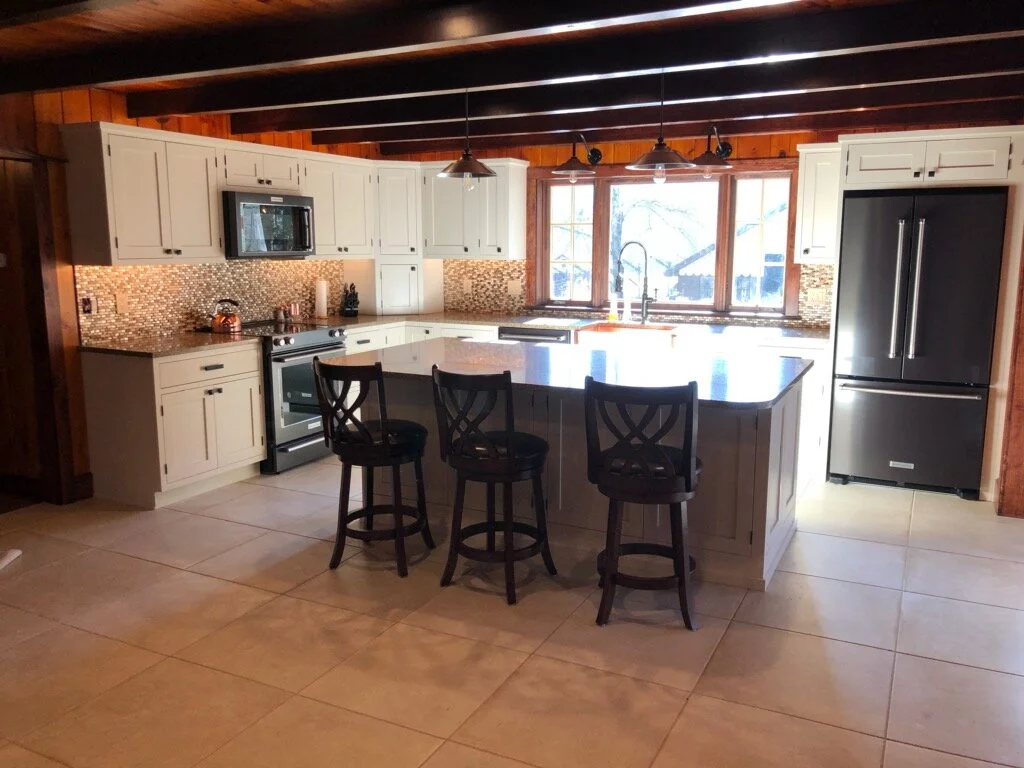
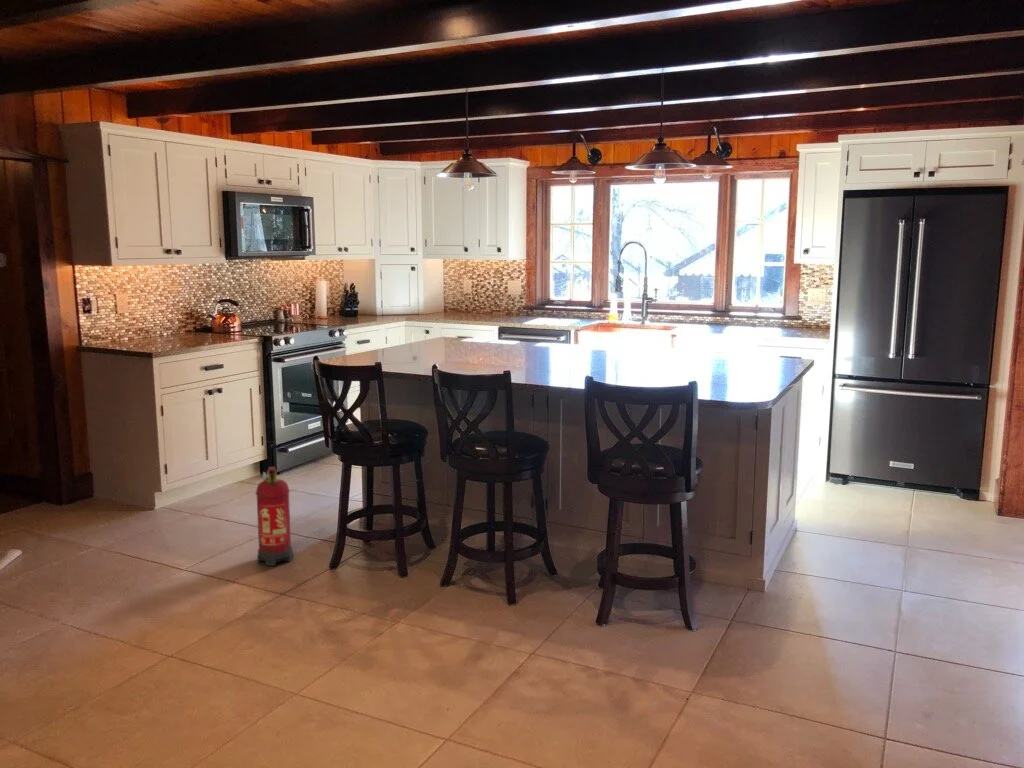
+ fire extinguisher [255,466,294,567]
